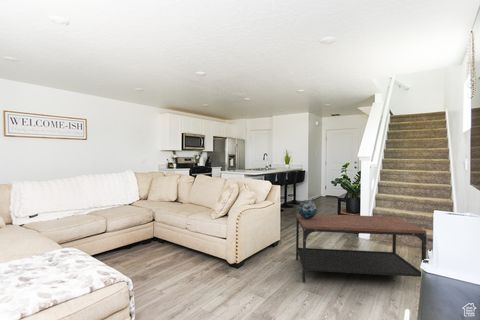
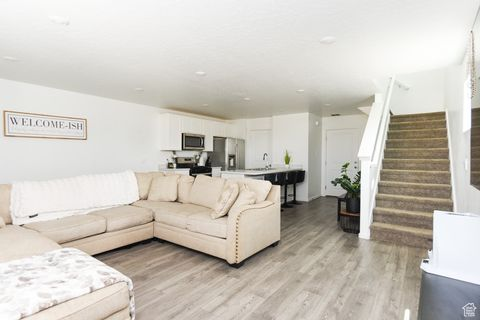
- decorative sphere [297,199,318,219]
- coffee table [295,212,428,283]
